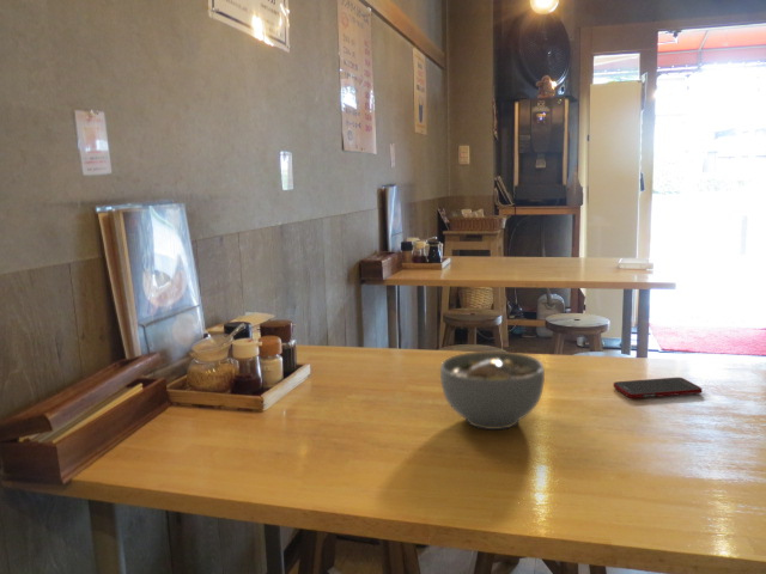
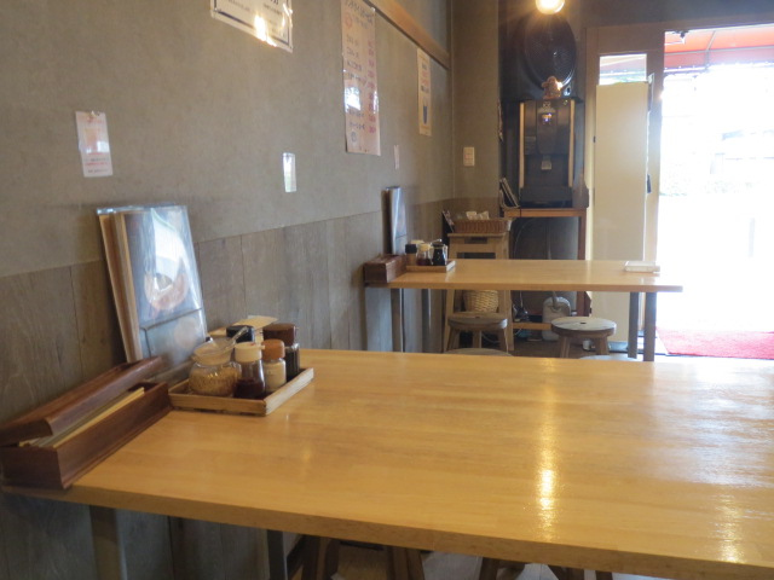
- soup bowl [439,350,546,430]
- cell phone [613,377,703,399]
